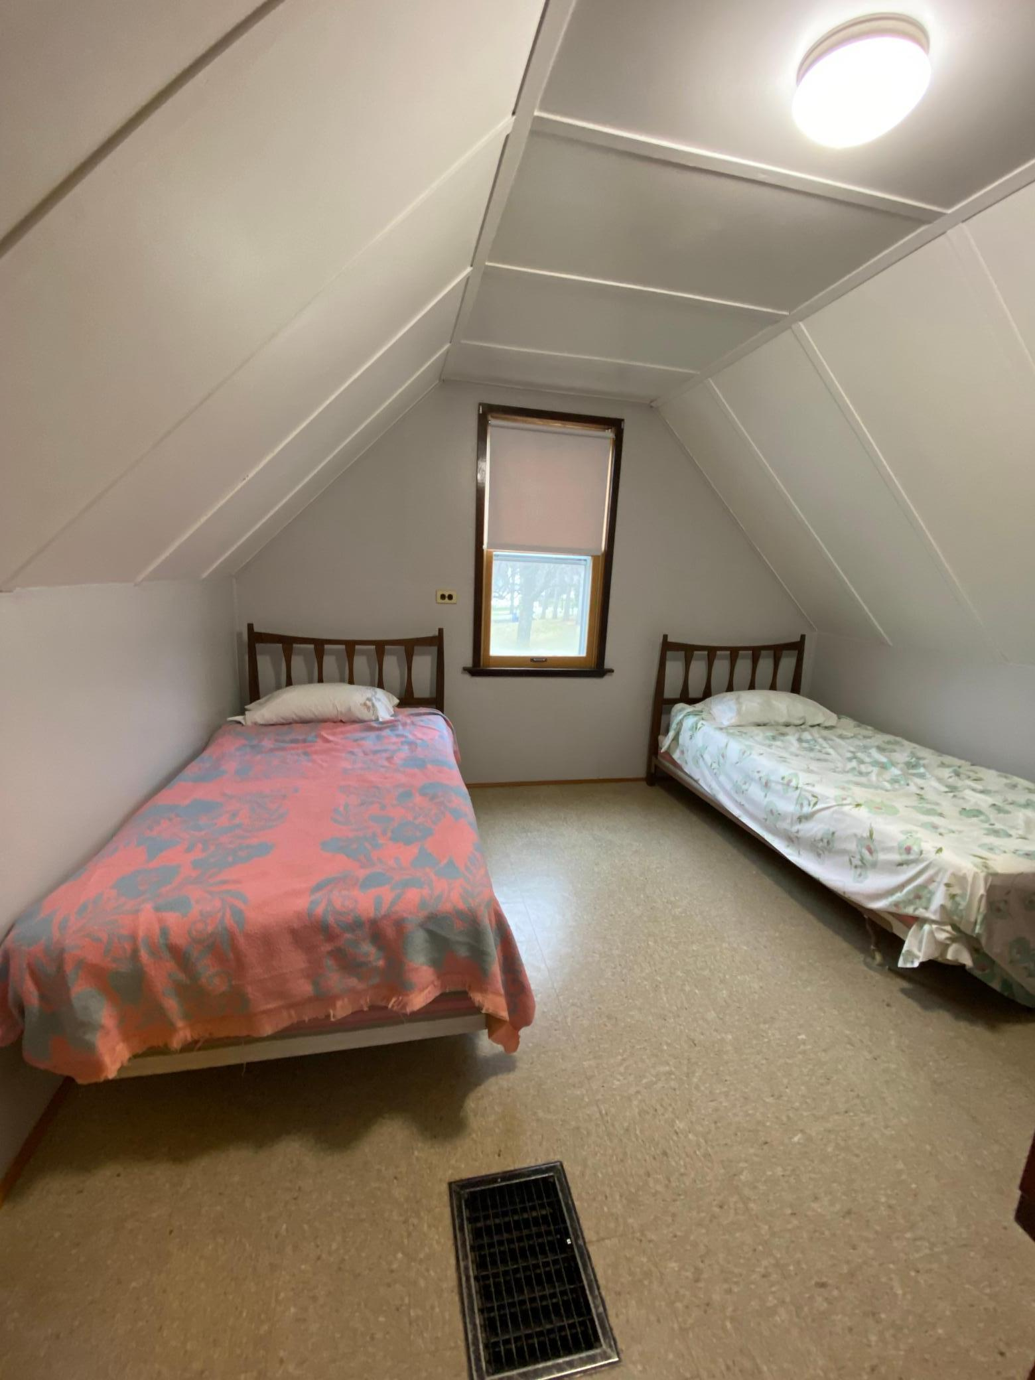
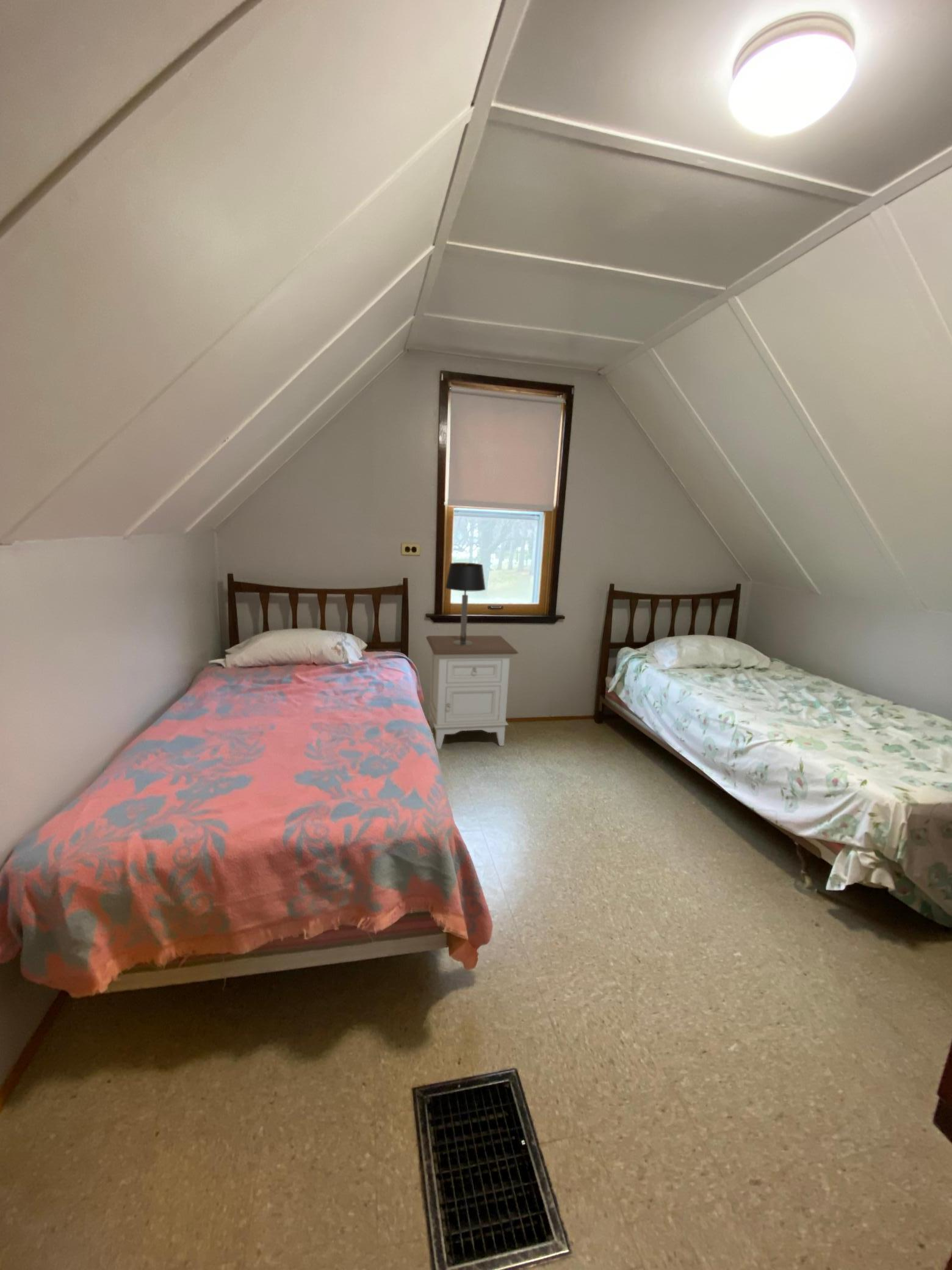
+ nightstand [425,635,519,749]
+ table lamp [445,562,486,645]
